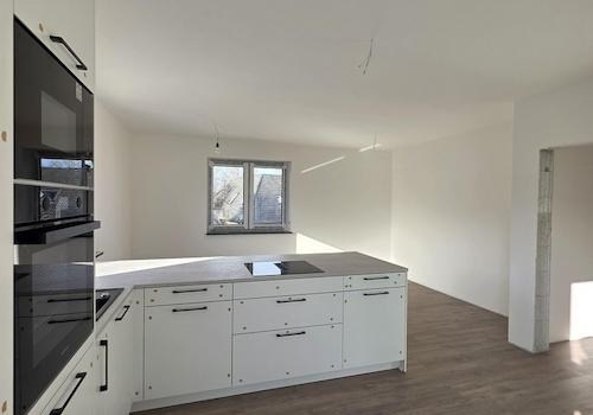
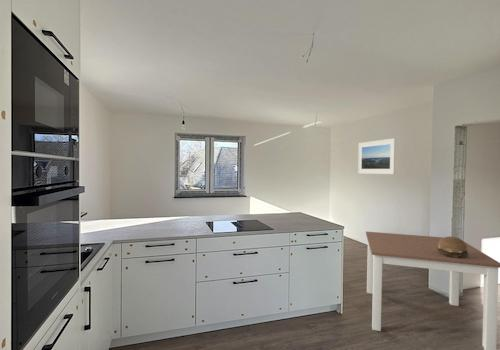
+ decorative bowl [438,236,468,258]
+ dining table [365,231,500,350]
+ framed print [357,137,396,175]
